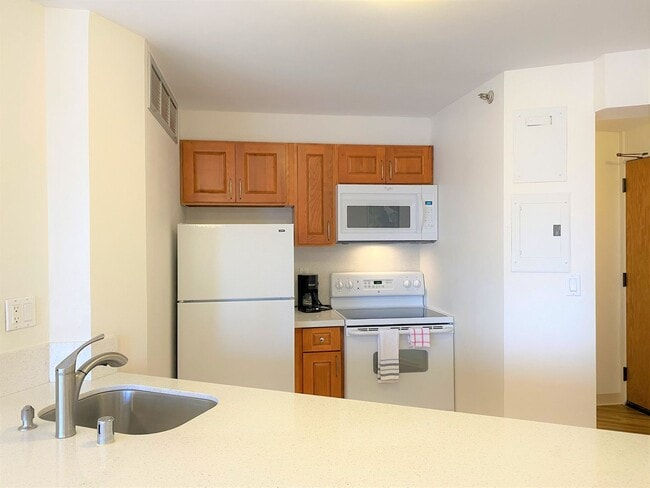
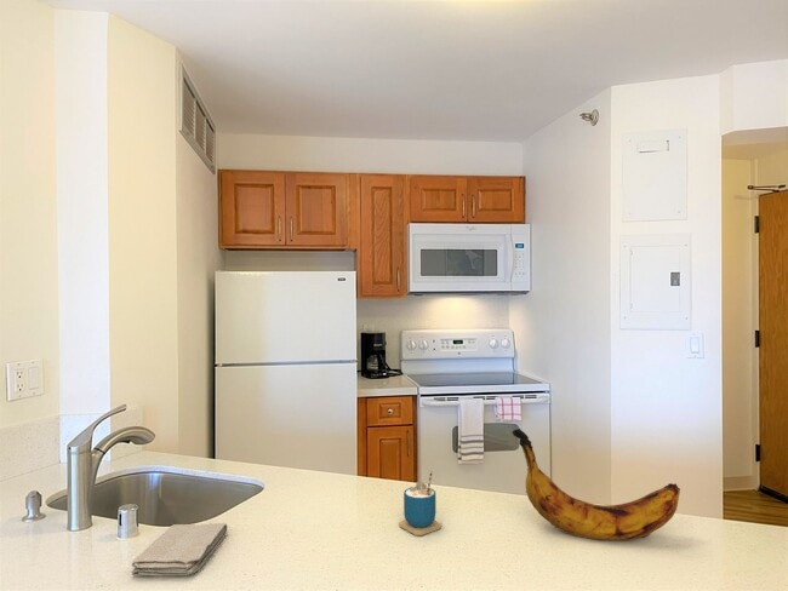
+ cup [398,470,442,537]
+ banana [512,428,681,541]
+ washcloth [131,522,228,578]
